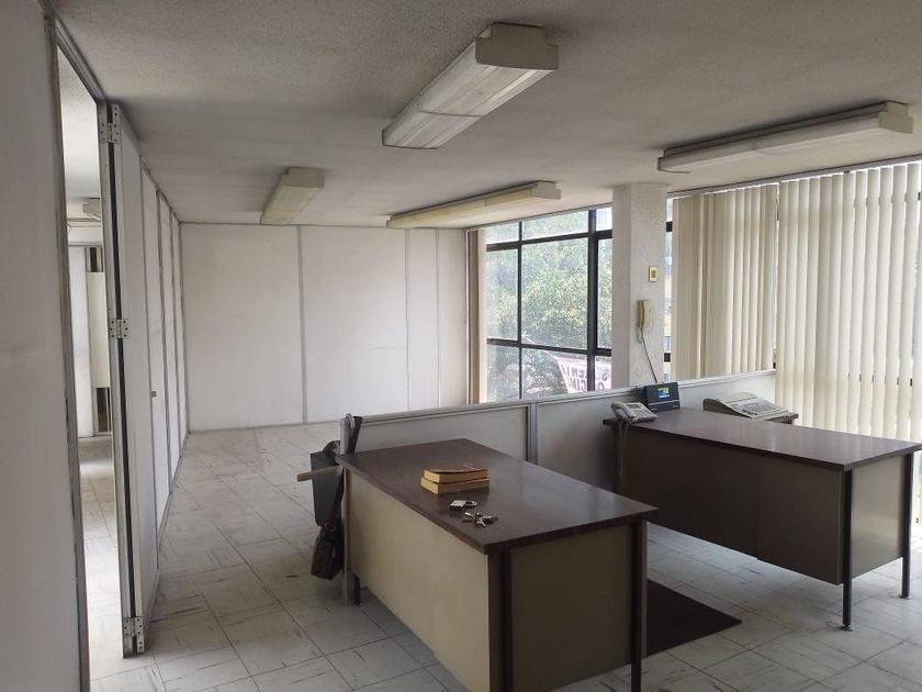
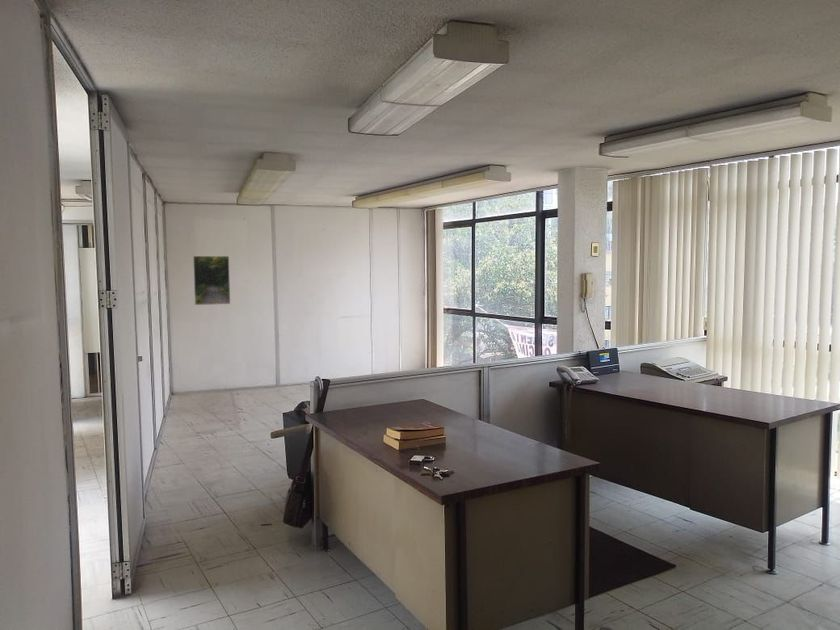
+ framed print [192,255,231,306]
